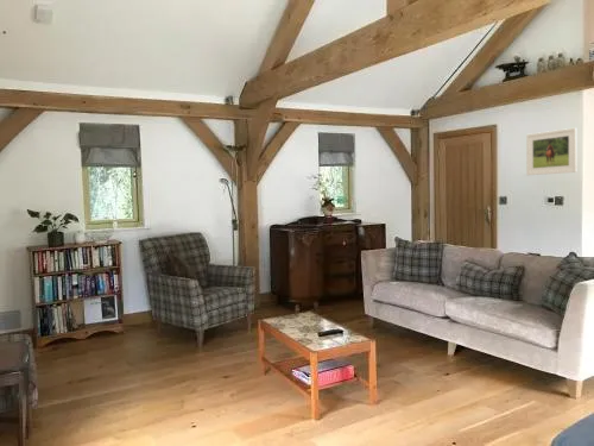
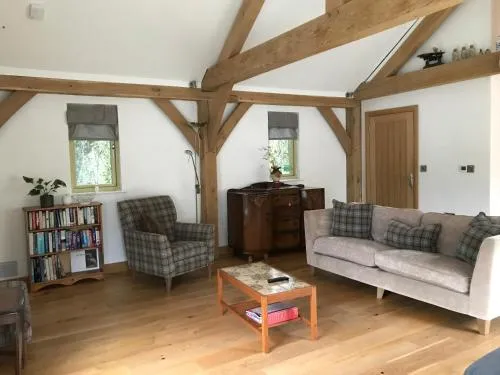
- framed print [525,126,577,176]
